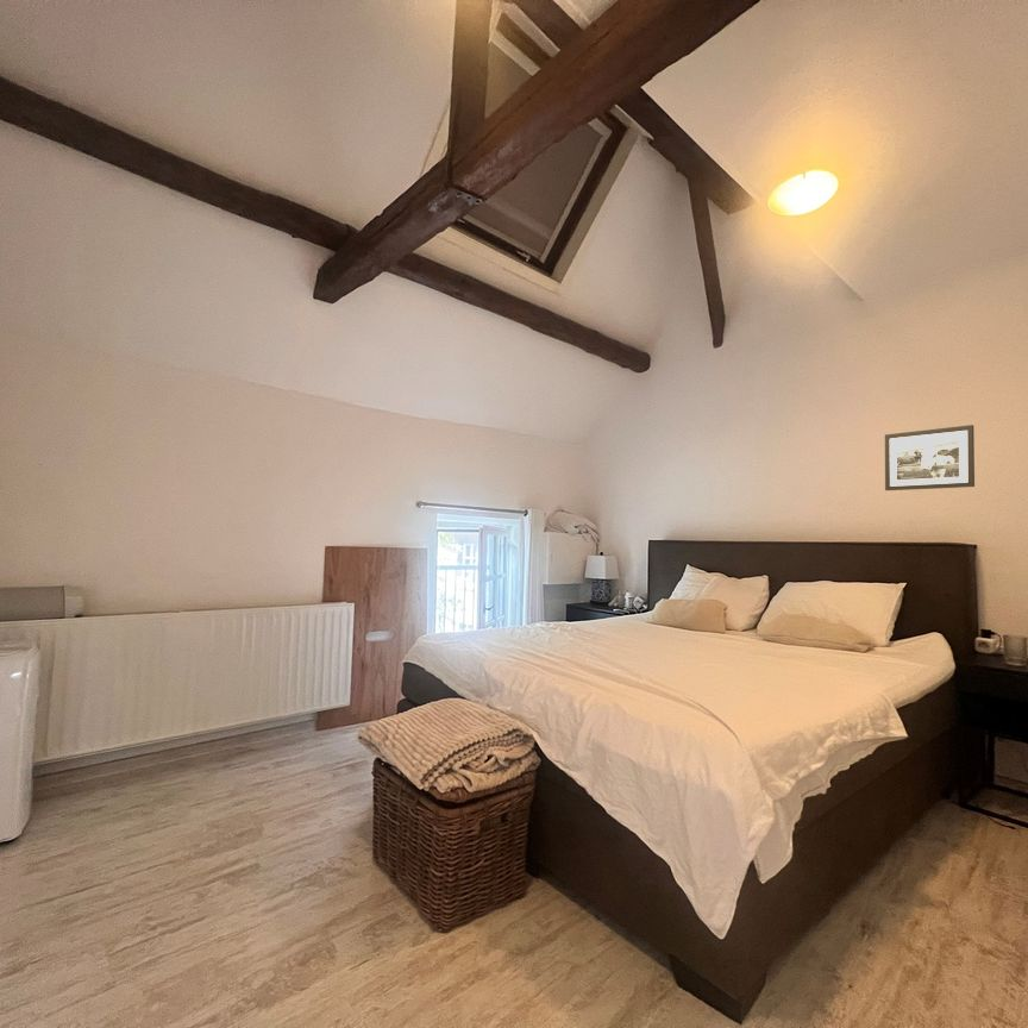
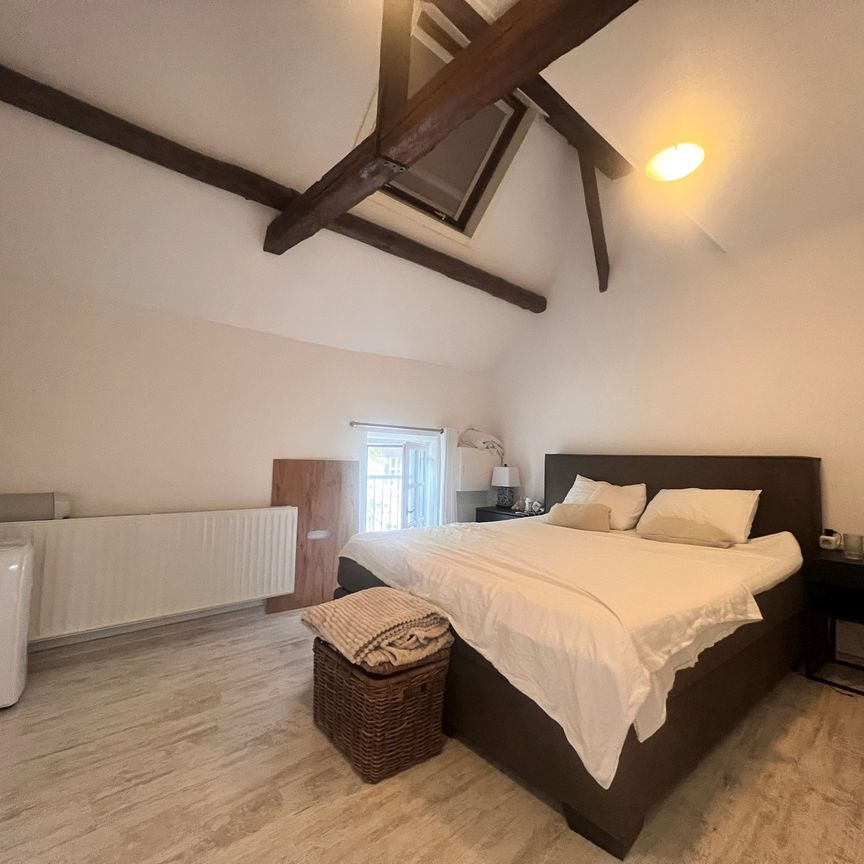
- picture frame [884,424,976,491]
